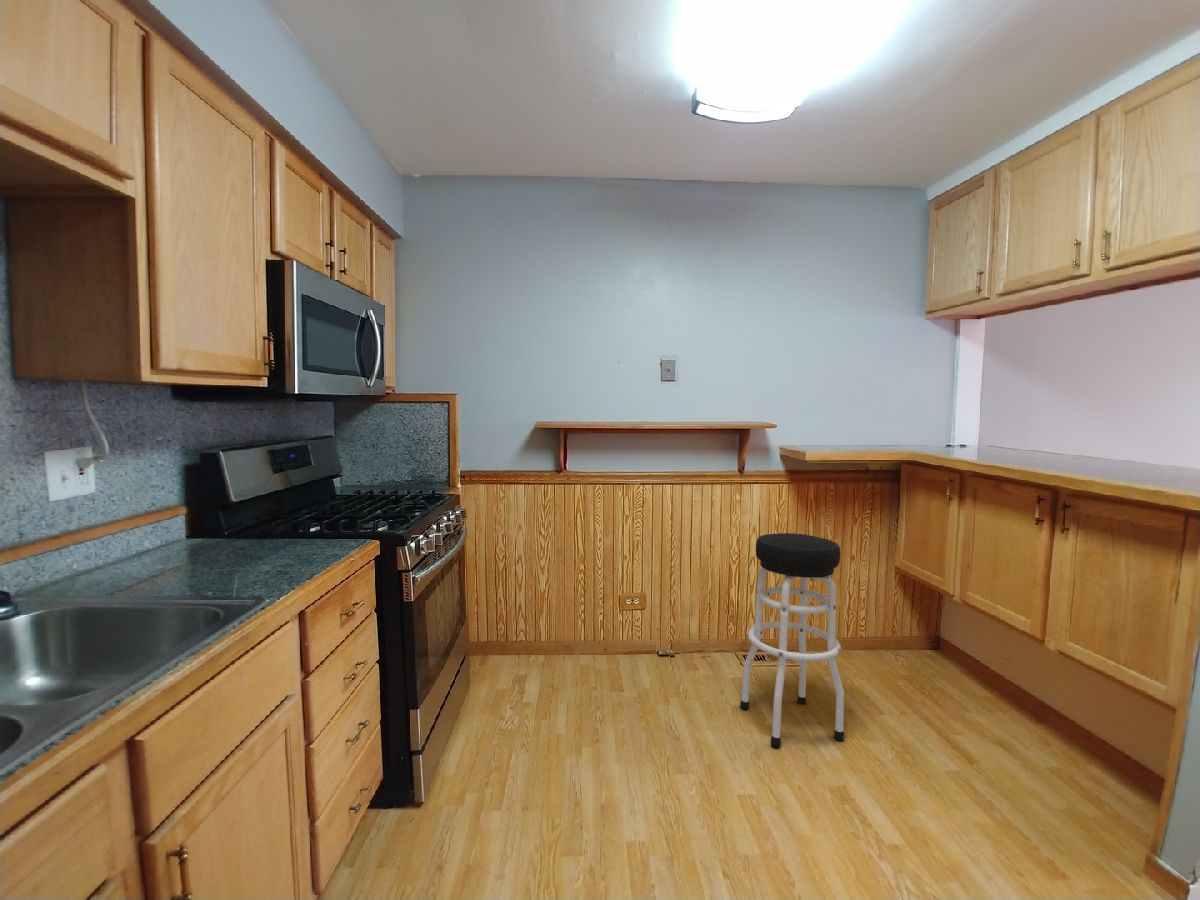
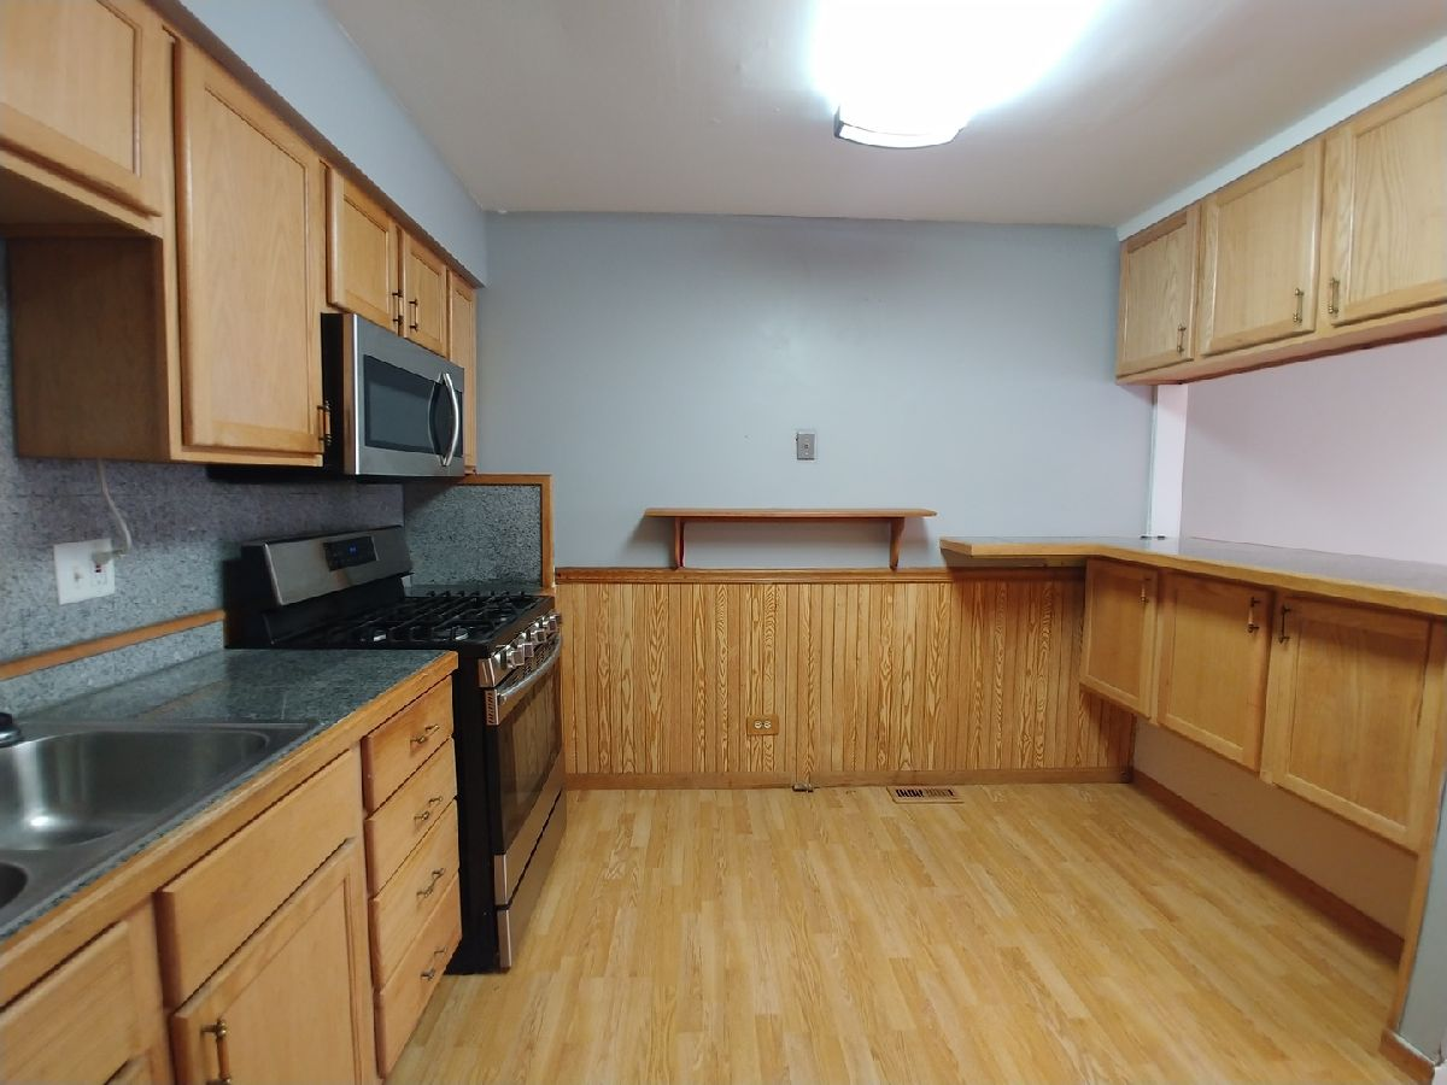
- bar stool [739,532,845,748]
